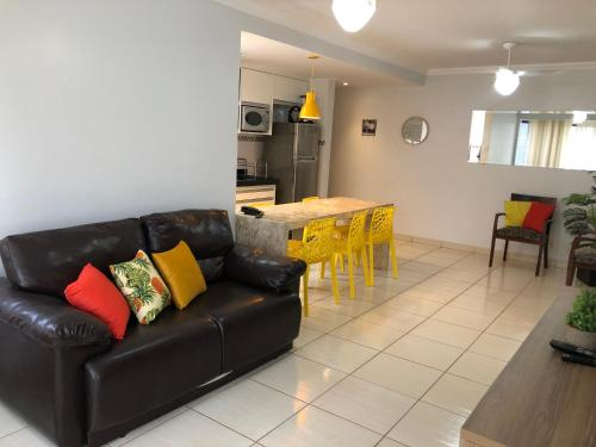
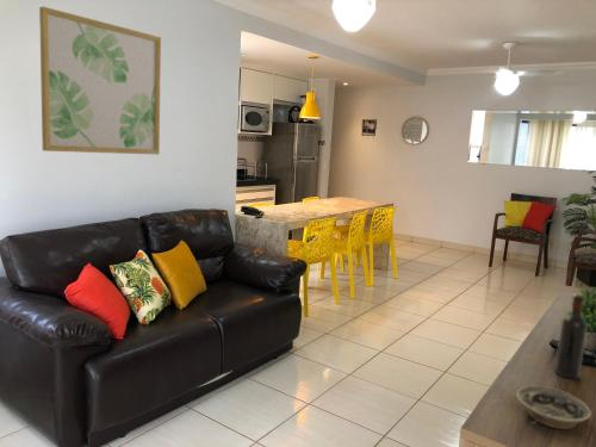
+ wall art [38,6,162,156]
+ bowl [515,385,592,430]
+ wine bottle [554,292,589,380]
